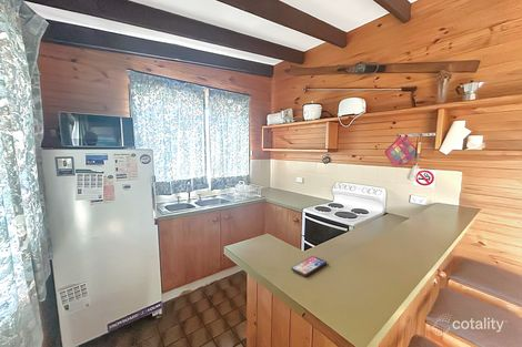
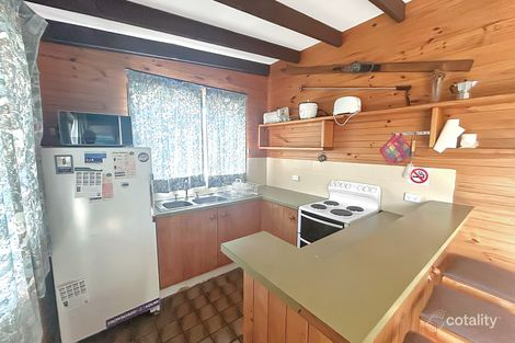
- smartphone [290,255,328,277]
